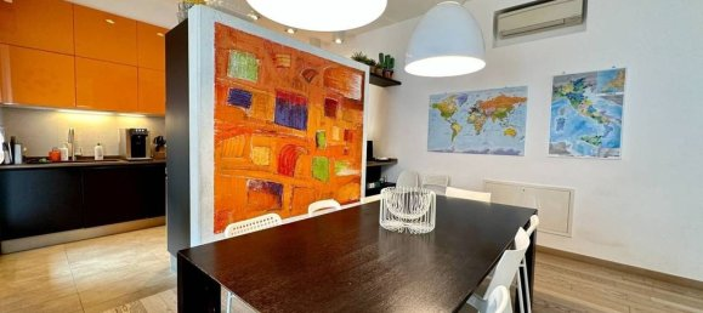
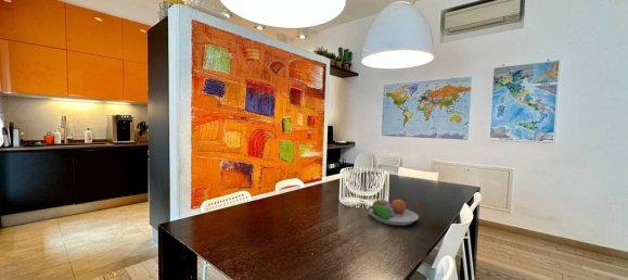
+ fruit bowl [368,196,420,227]
